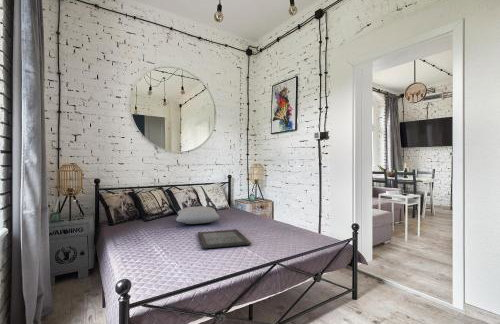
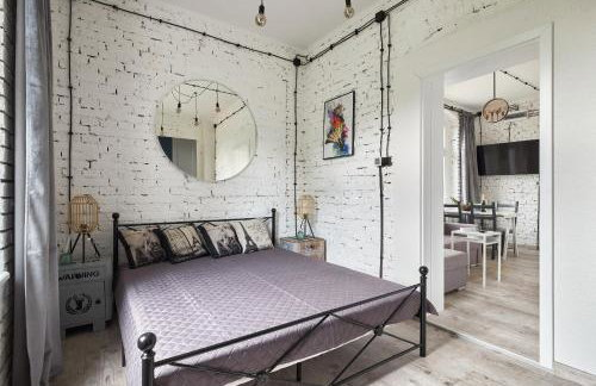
- cushion [175,205,220,225]
- serving tray [197,228,252,250]
